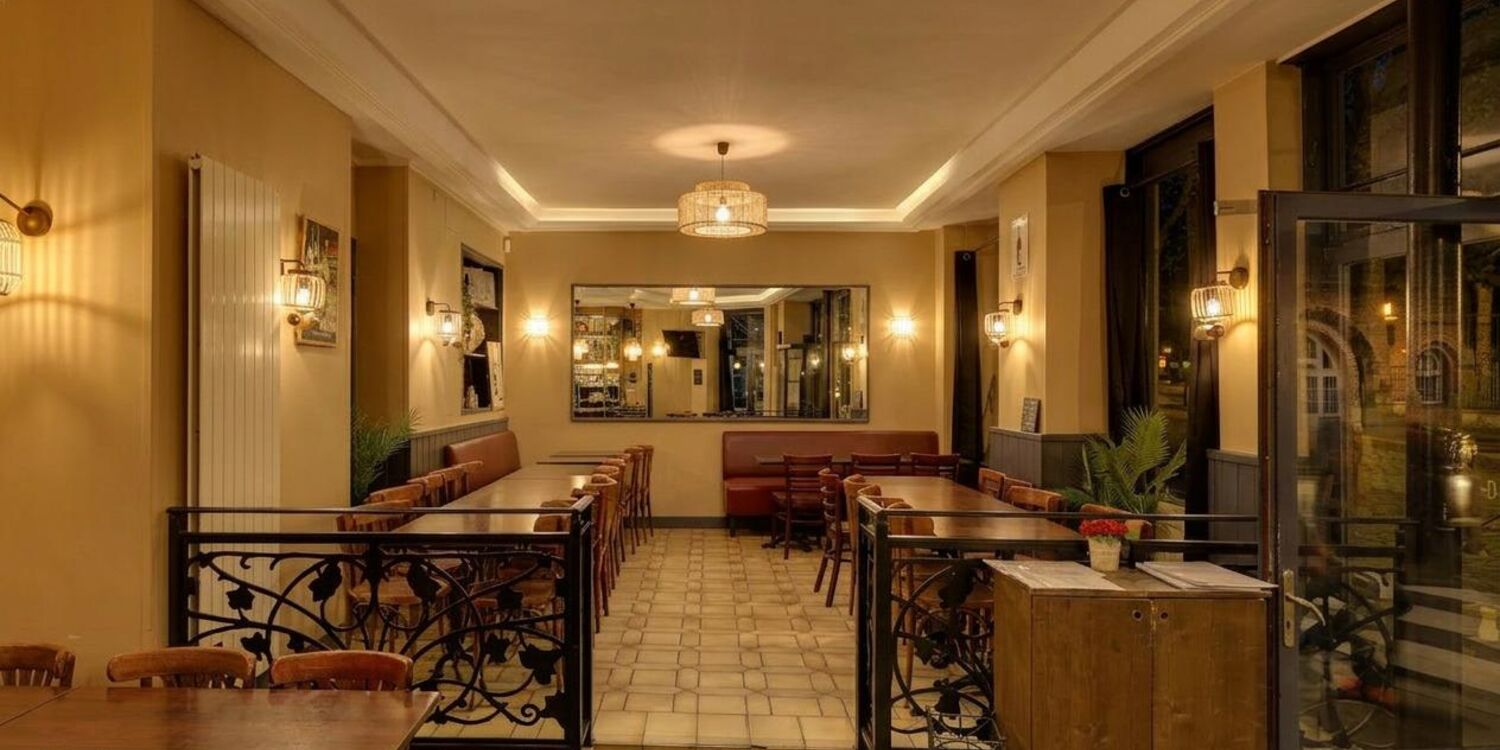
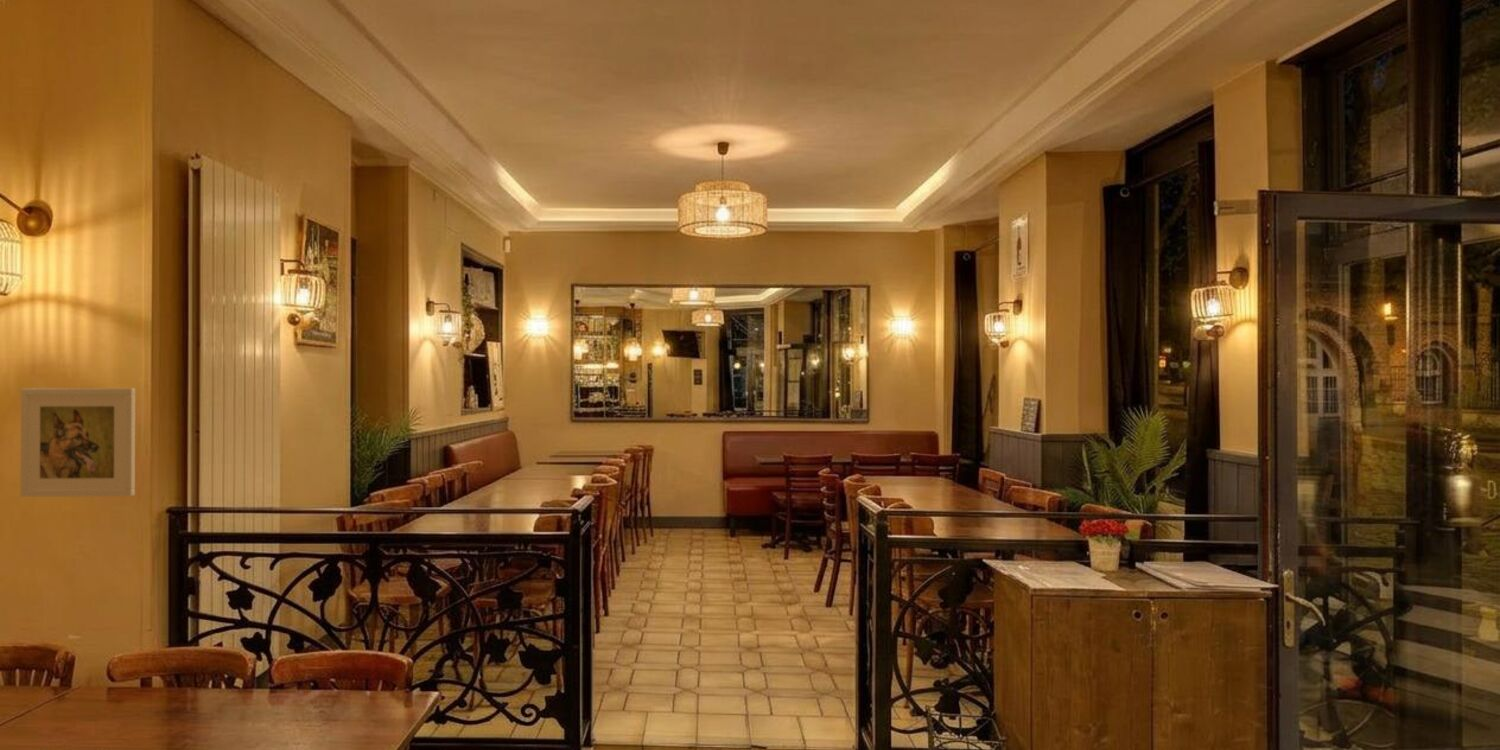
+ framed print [19,387,136,498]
